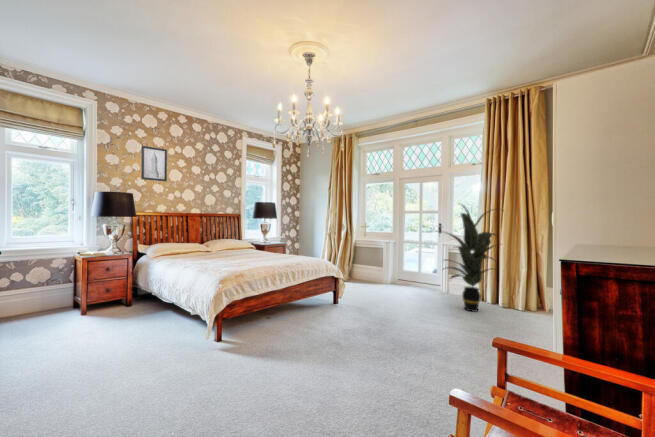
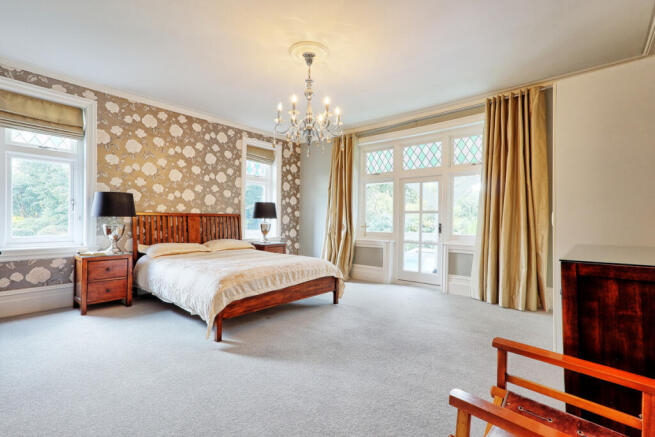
- wall art [140,145,168,183]
- indoor plant [431,202,506,313]
